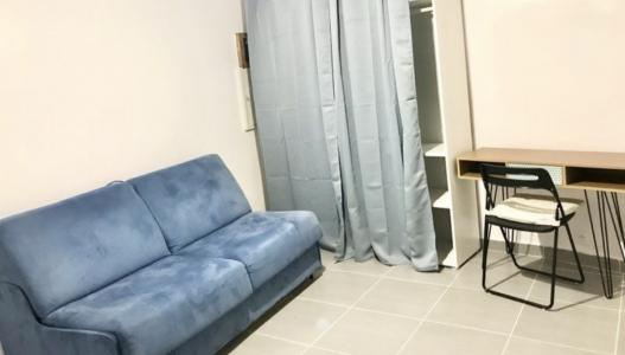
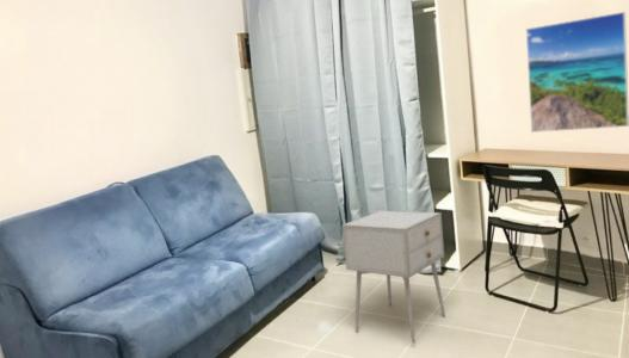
+ nightstand [341,209,446,345]
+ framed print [525,11,629,134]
